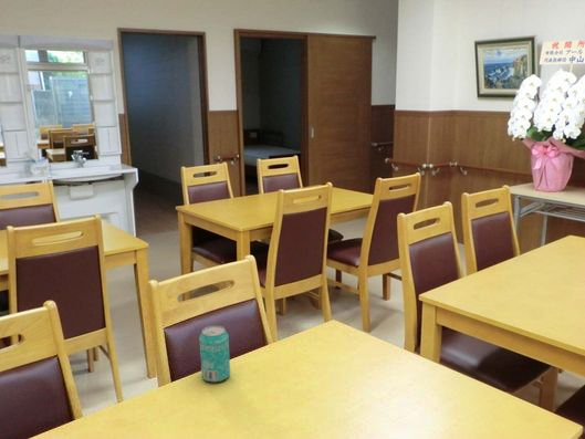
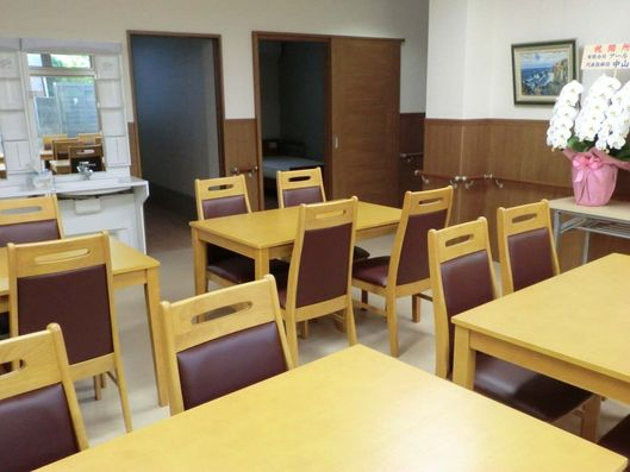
- beverage can [198,325,231,383]
